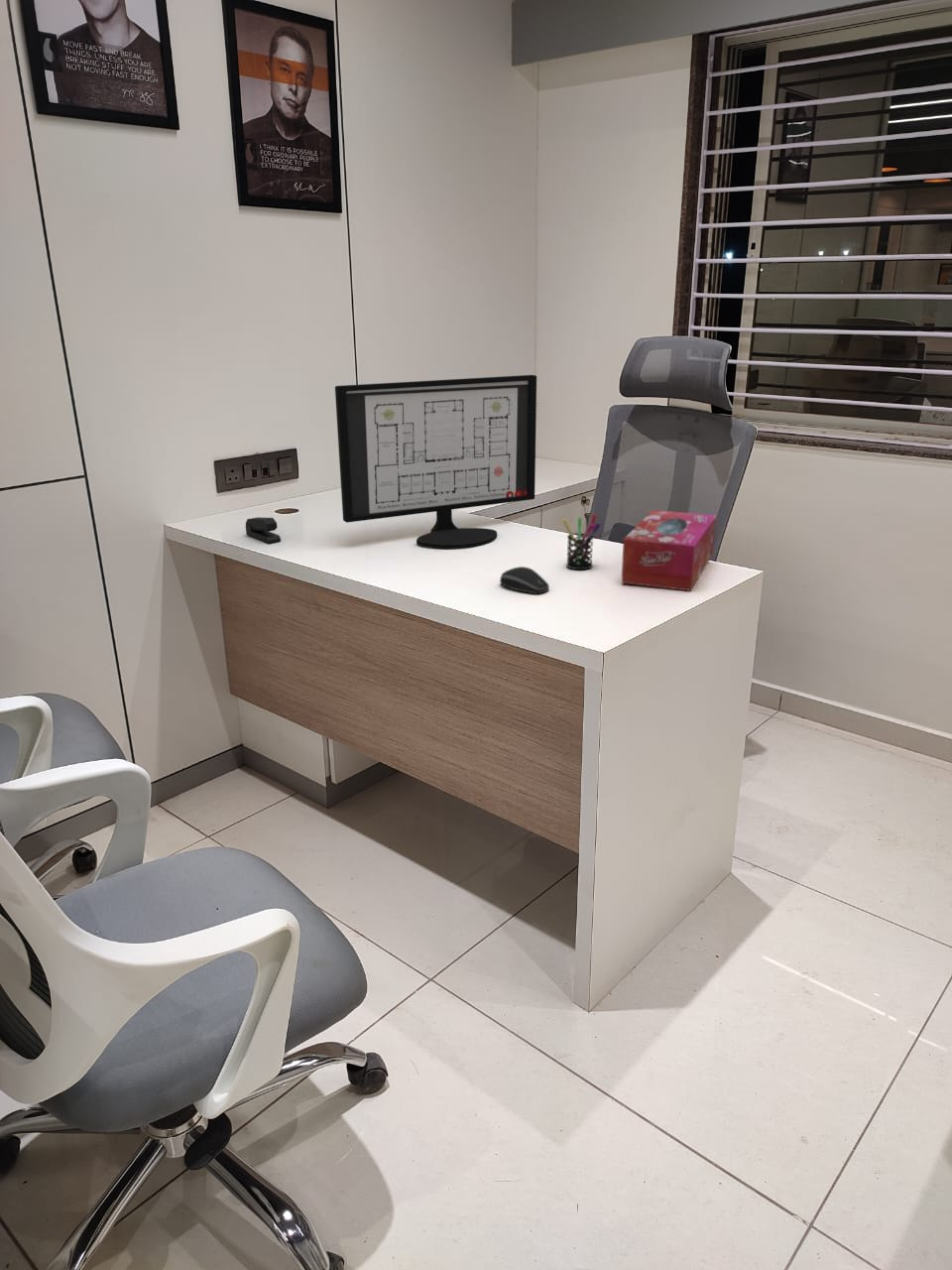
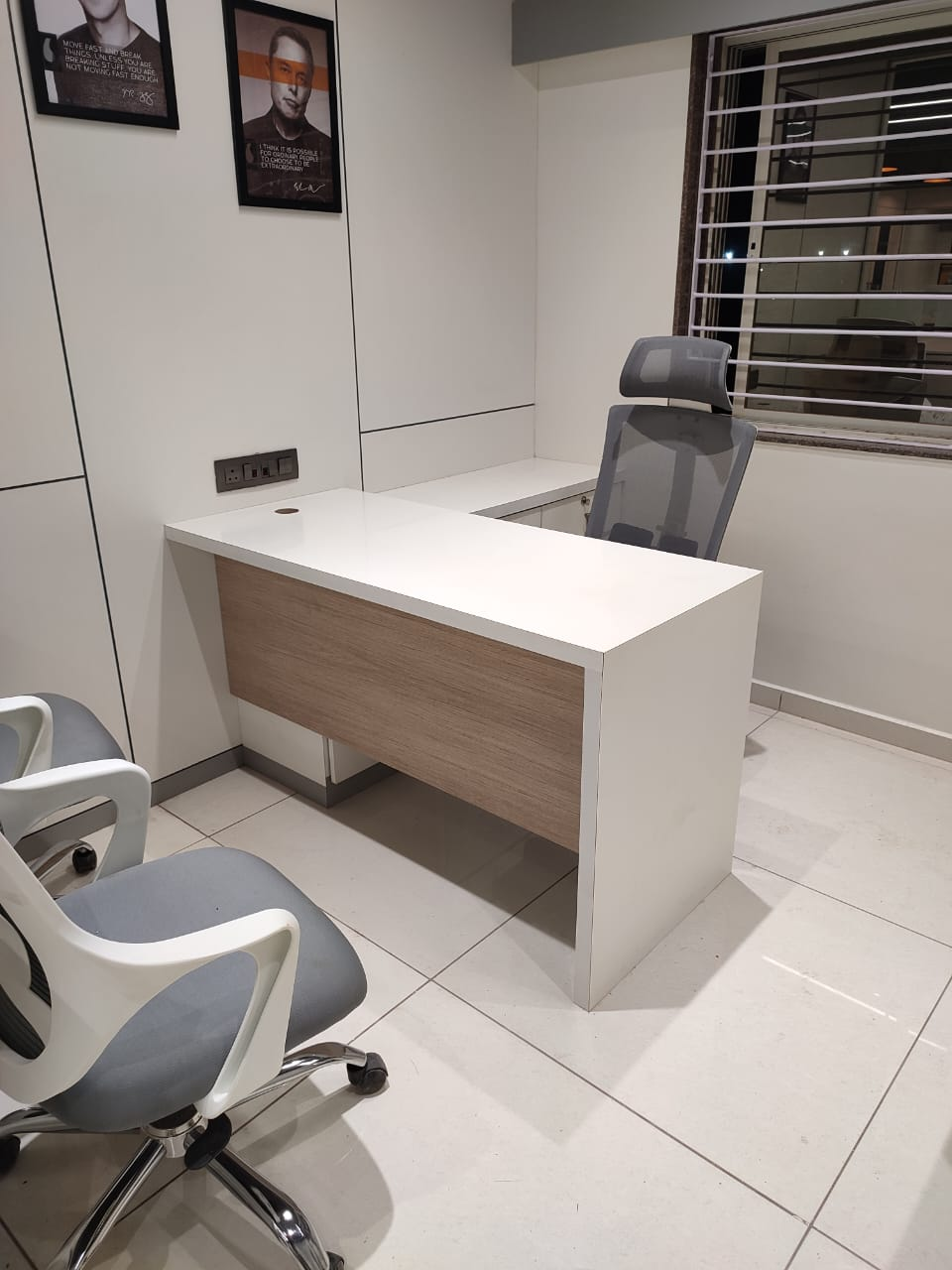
- computer monitor [334,374,537,550]
- pen holder [561,513,601,571]
- computer mouse [499,566,550,594]
- stapler [245,516,282,545]
- tissue box [620,509,717,591]
